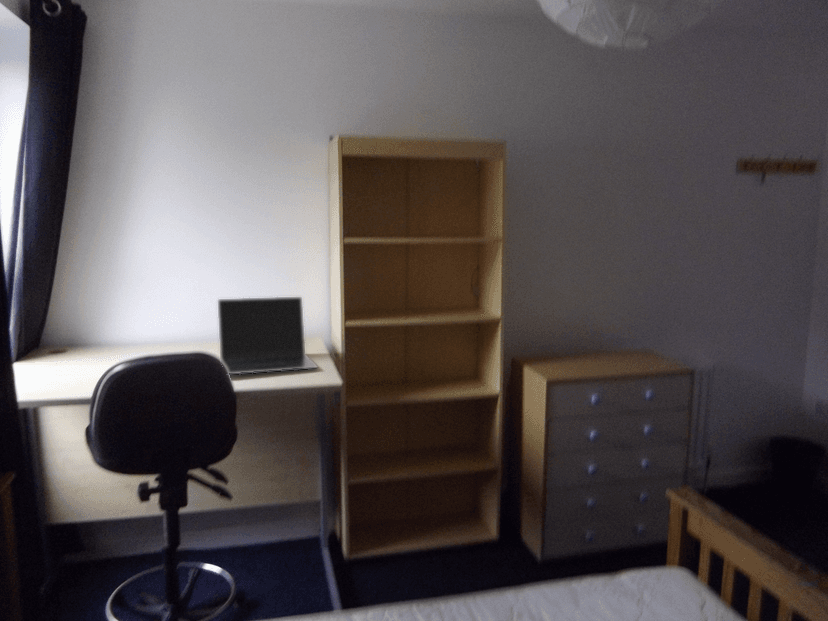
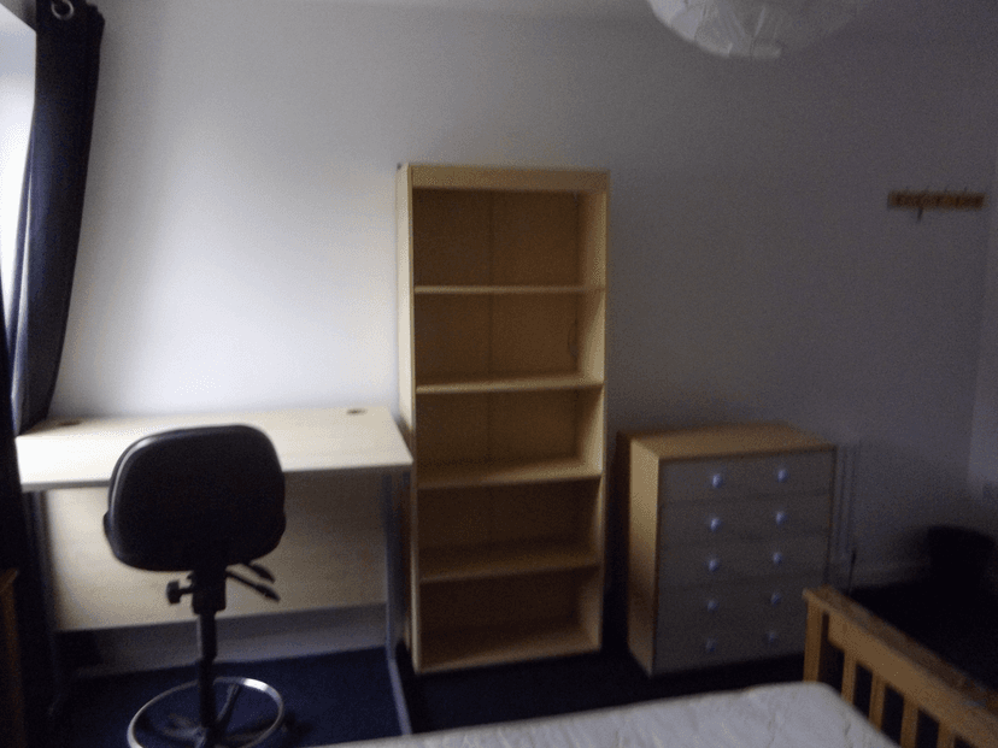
- laptop [217,296,319,375]
